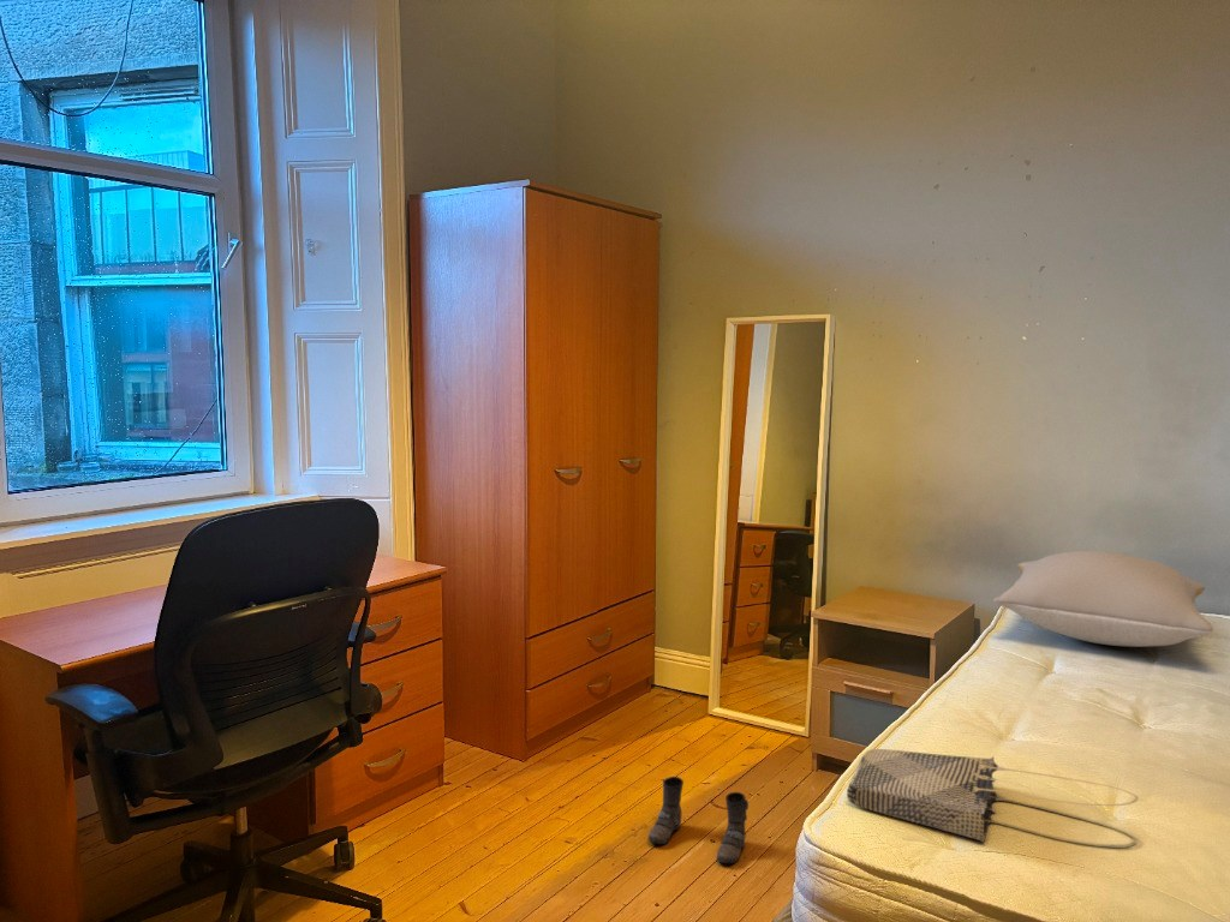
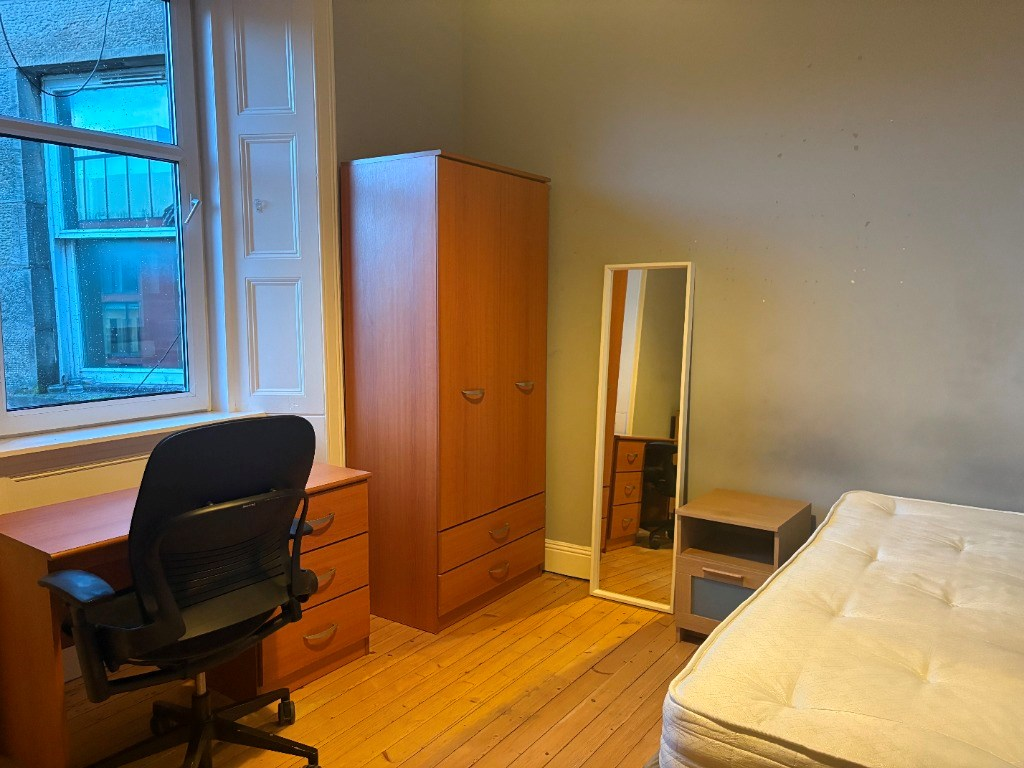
- boots [647,776,750,864]
- tote bag [846,748,1140,848]
- pillow [993,550,1214,648]
